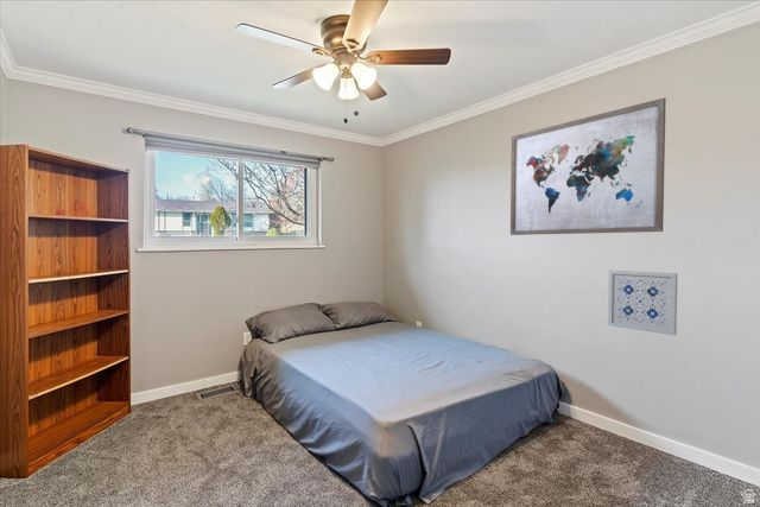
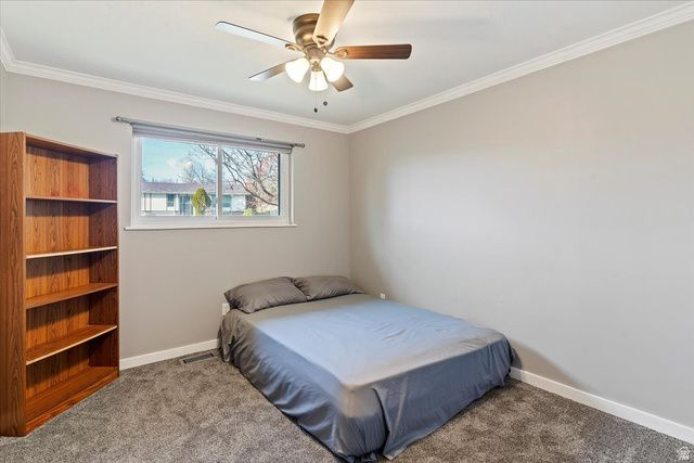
- wall art [509,97,667,236]
- wall art [607,270,678,337]
